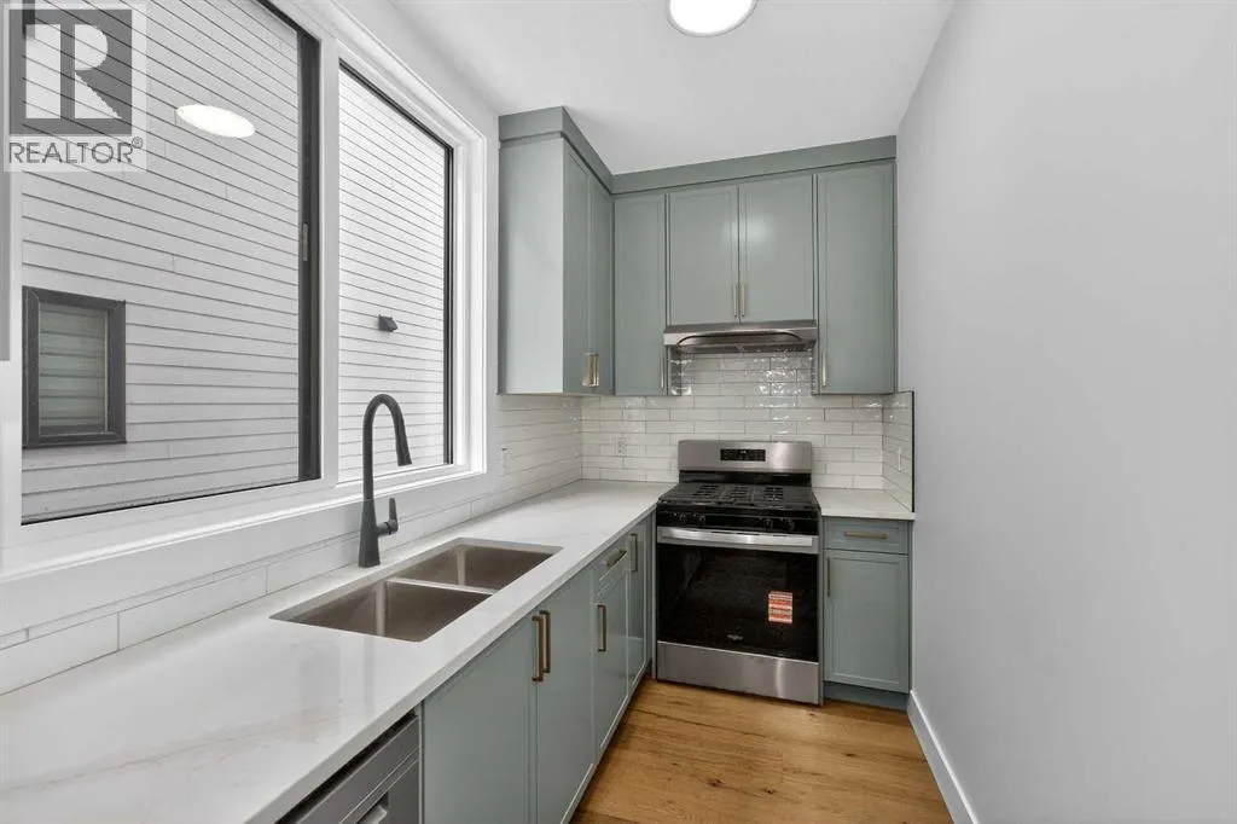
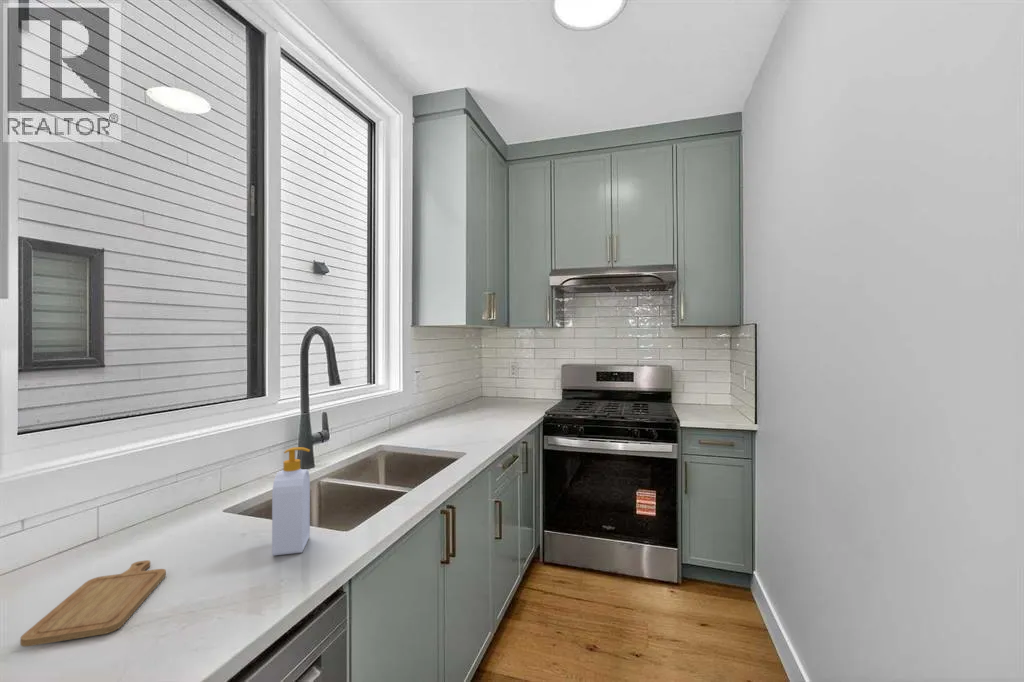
+ chopping board [19,559,167,647]
+ soap bottle [271,446,311,556]
